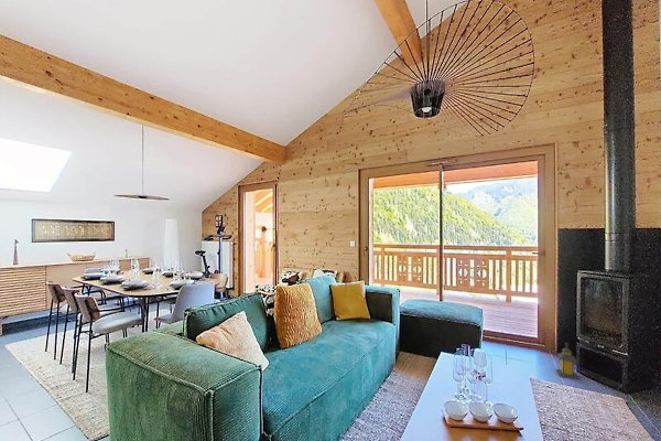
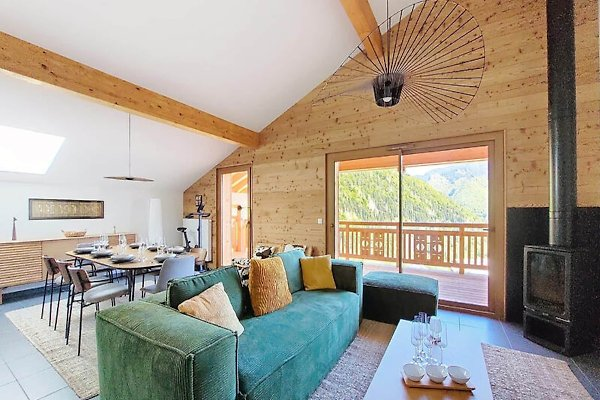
- lantern [555,342,579,380]
